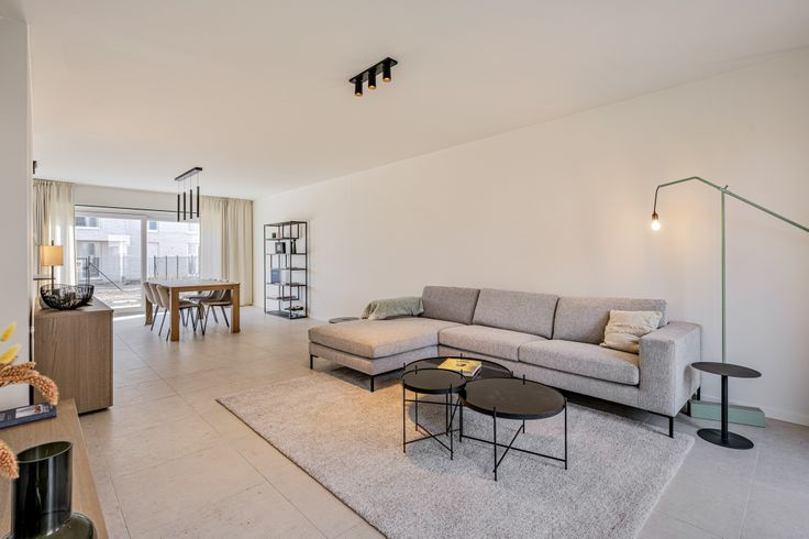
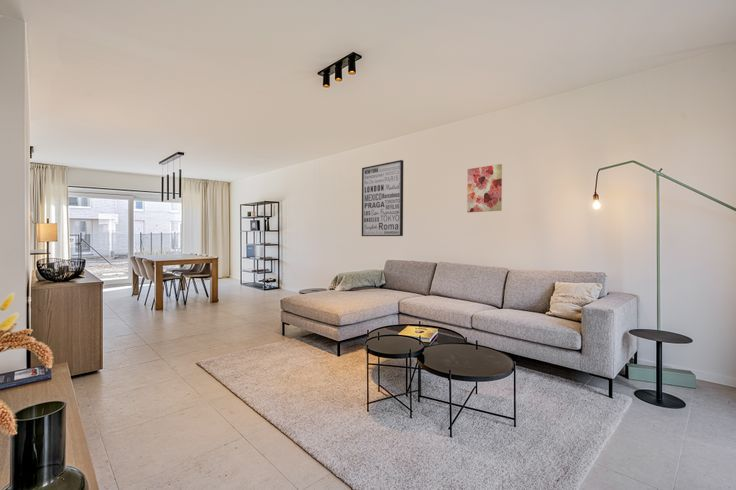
+ wall art [361,159,404,237]
+ wall art [466,163,503,213]
